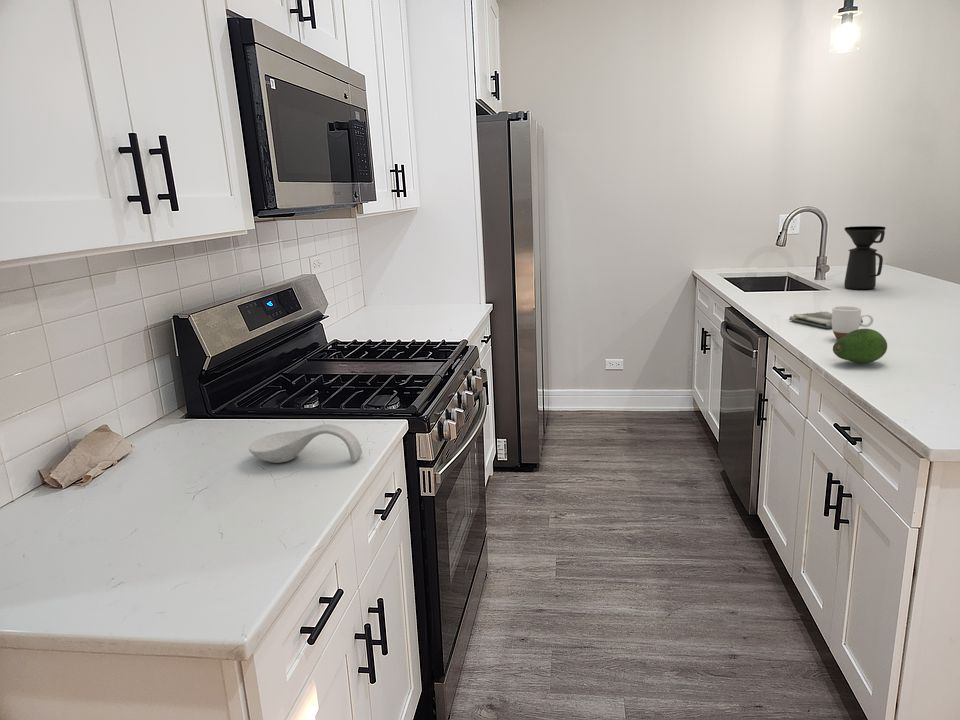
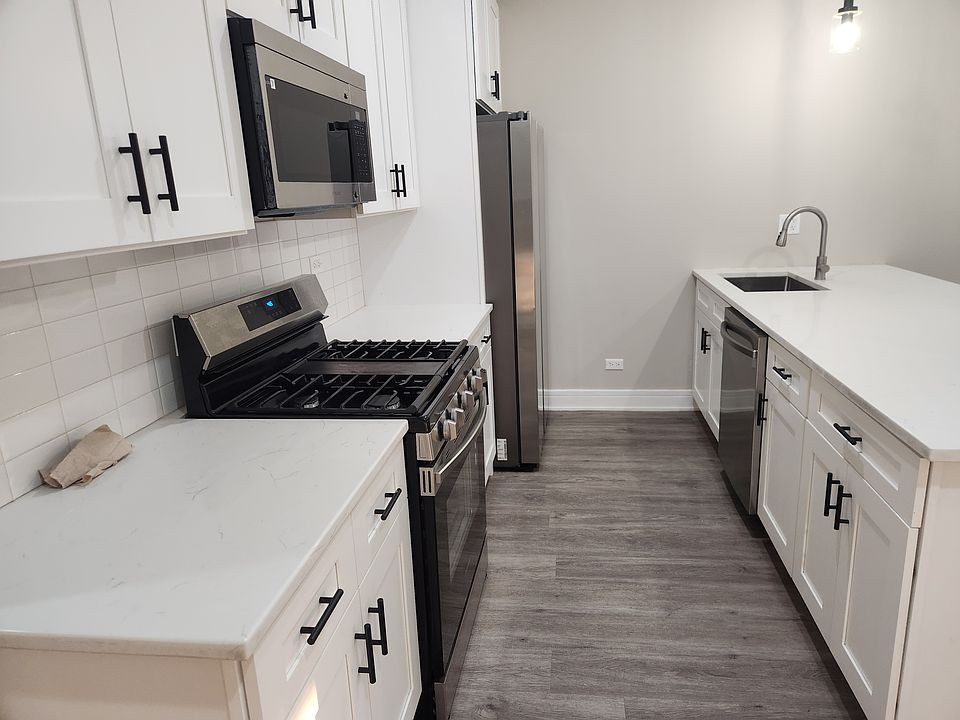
- coffee maker [843,225,887,290]
- dish towel [788,310,864,329]
- fruit [832,328,888,365]
- mug [831,305,874,341]
- spoon rest [248,423,363,464]
